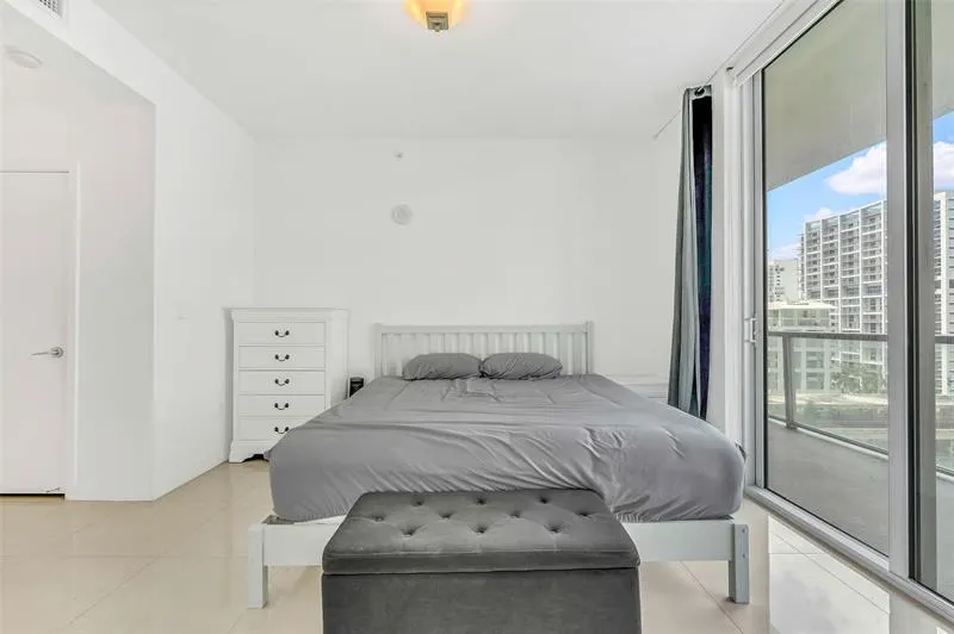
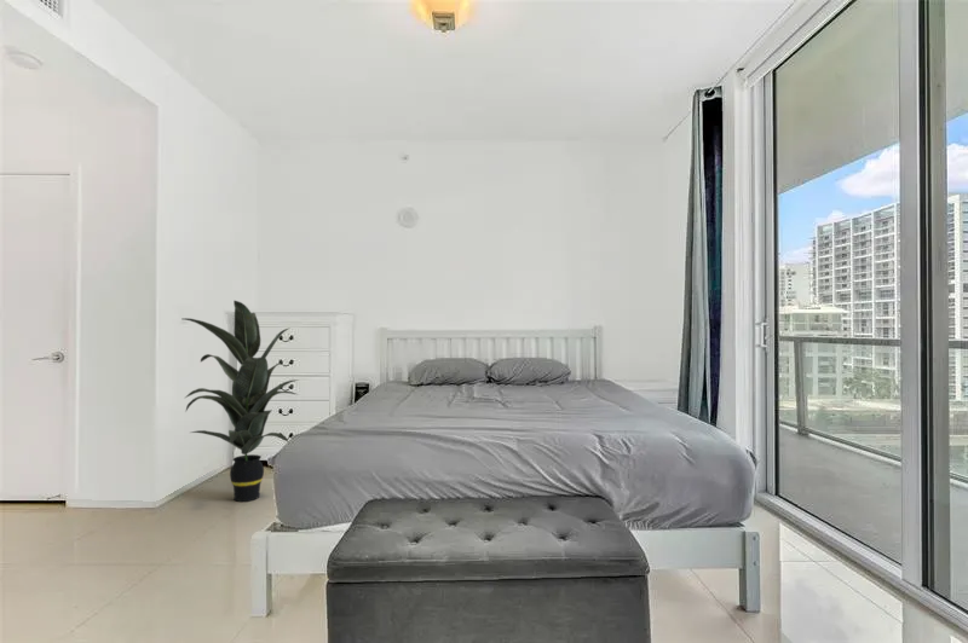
+ indoor plant [183,299,300,503]
